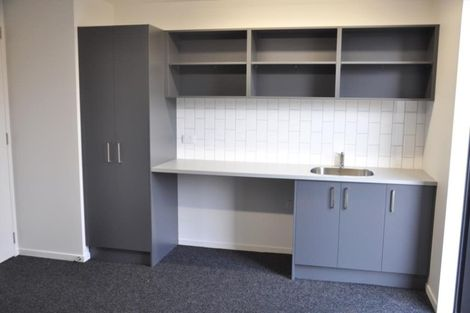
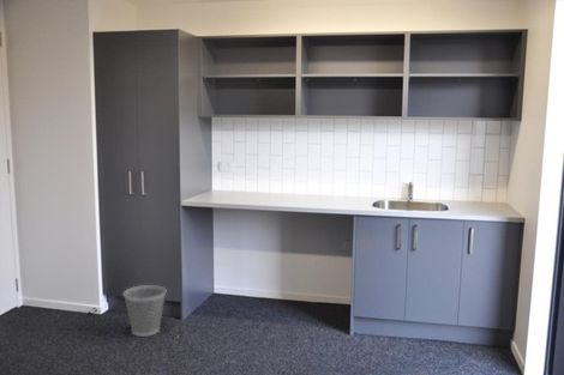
+ wastebasket [122,284,167,338]
